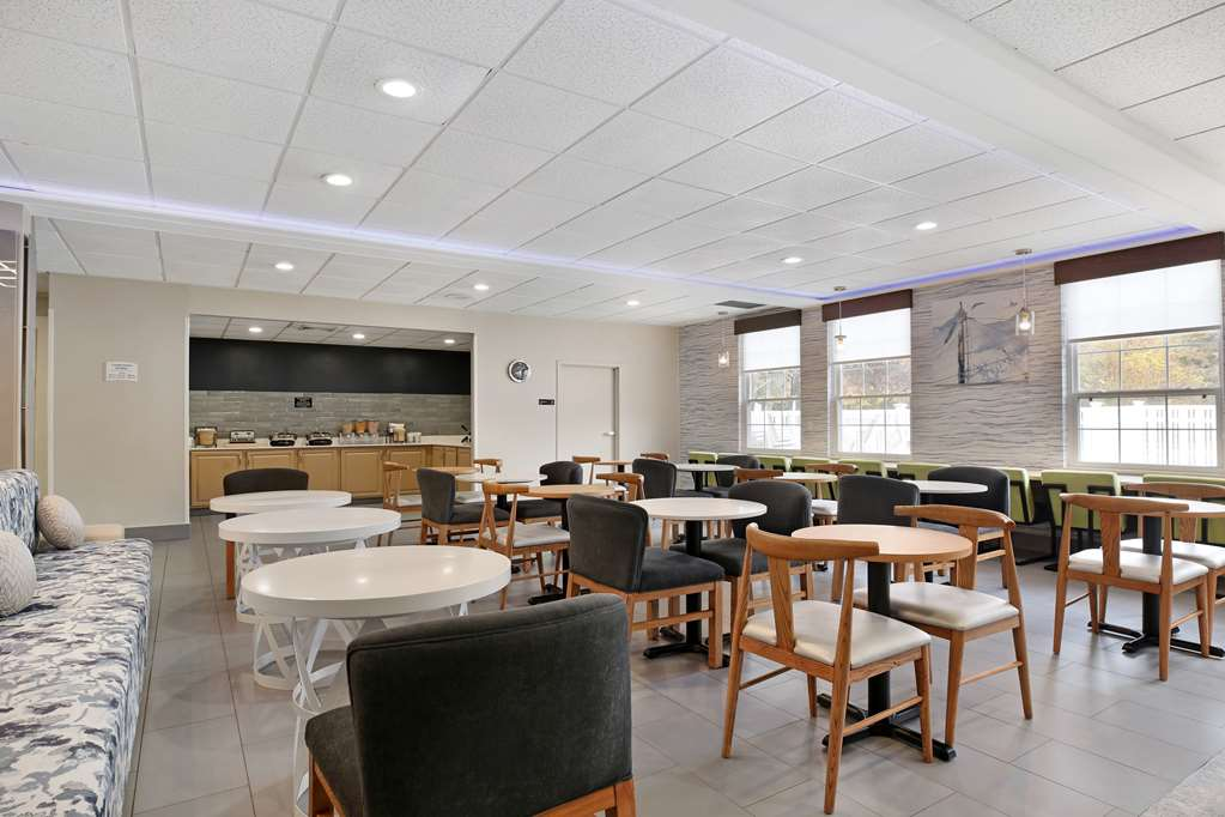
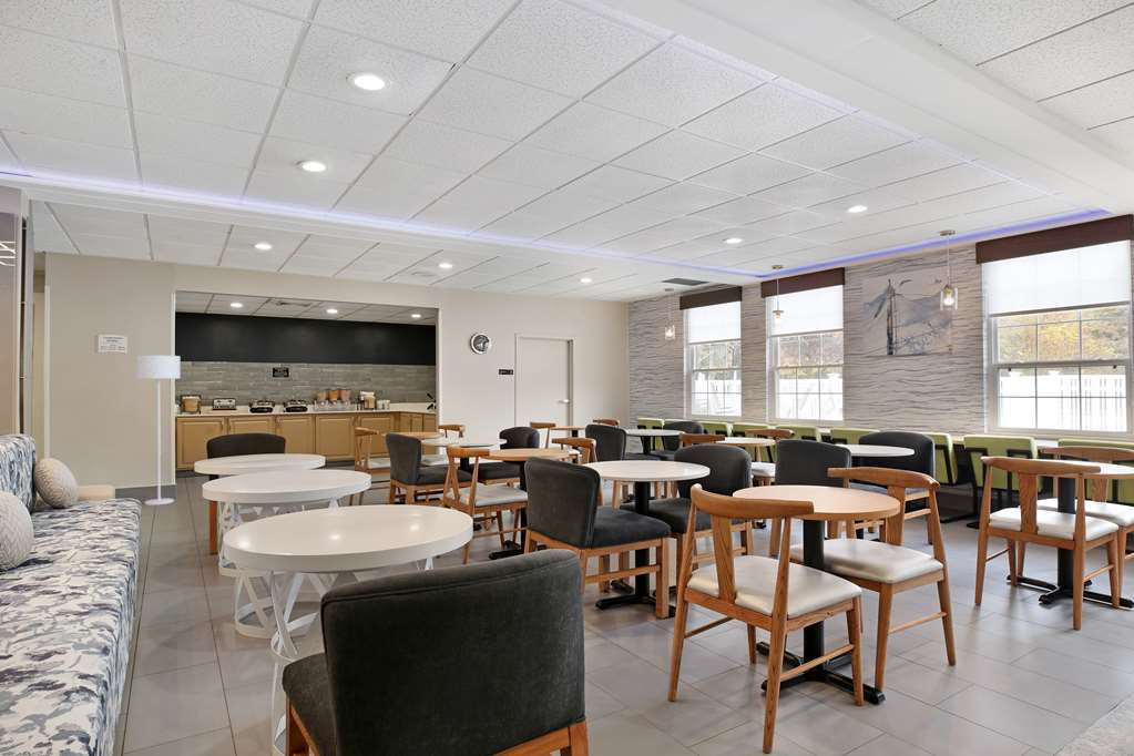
+ floor lamp [134,355,182,507]
